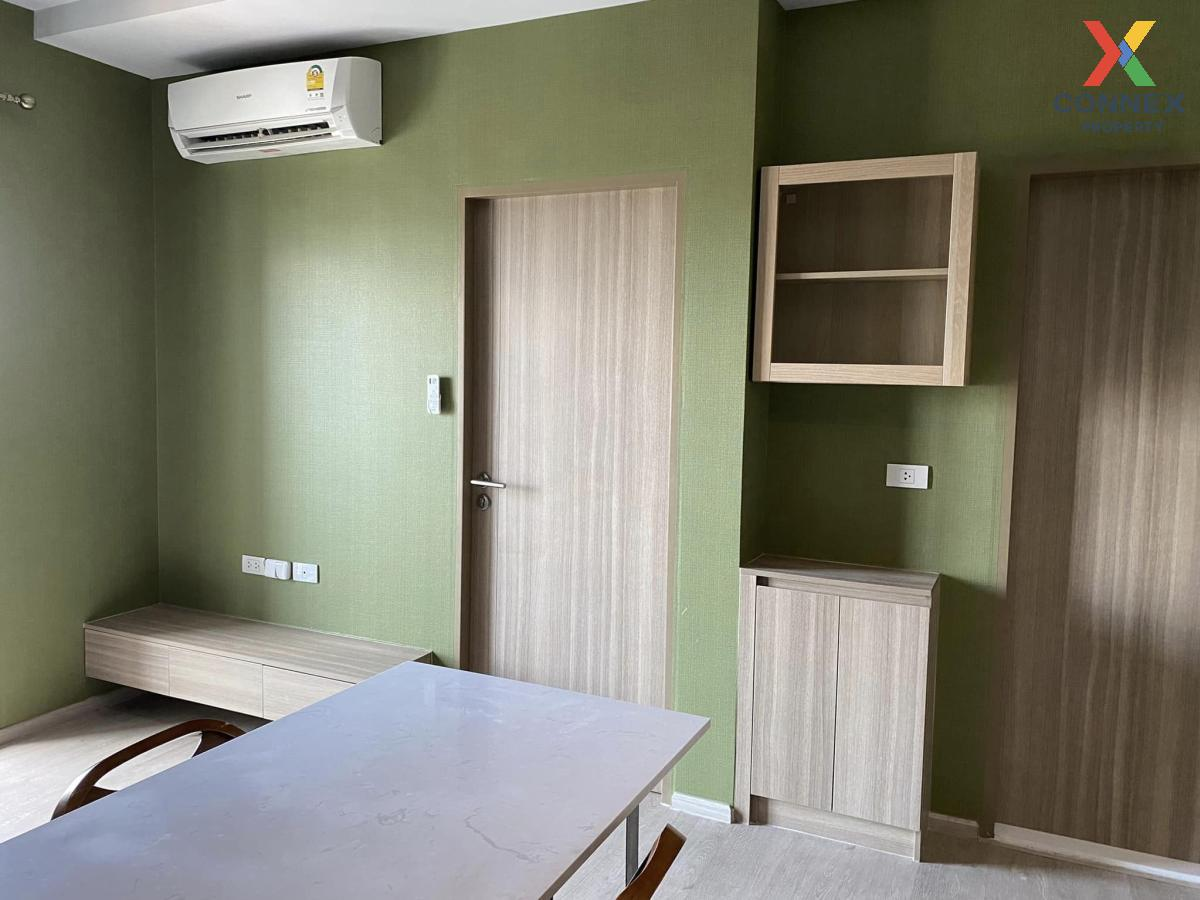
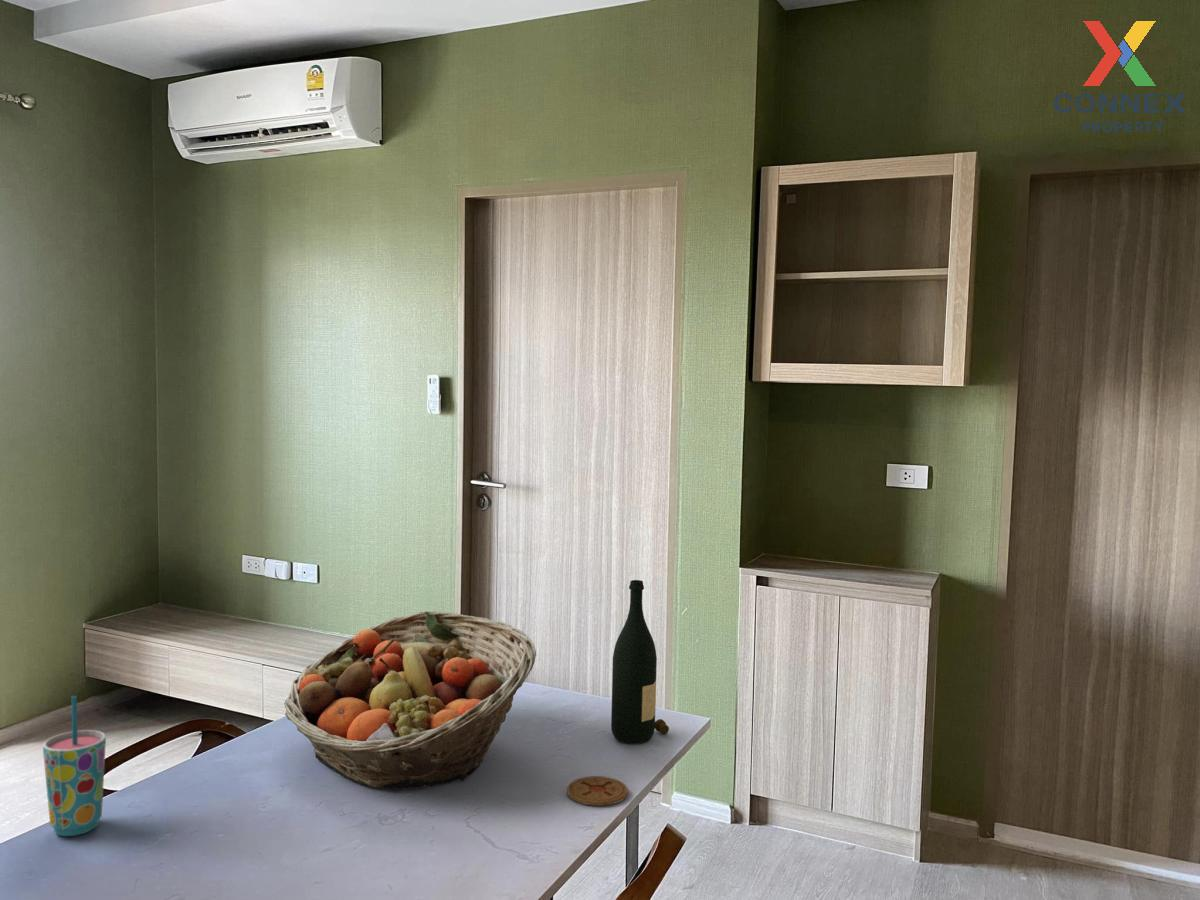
+ fruit basket [283,610,537,790]
+ coaster [566,775,629,807]
+ cup [42,695,107,837]
+ wine bottle [610,579,670,745]
